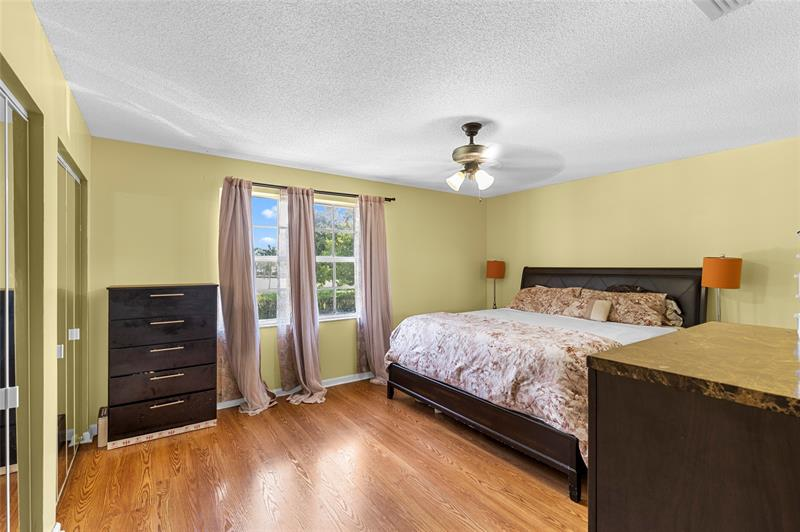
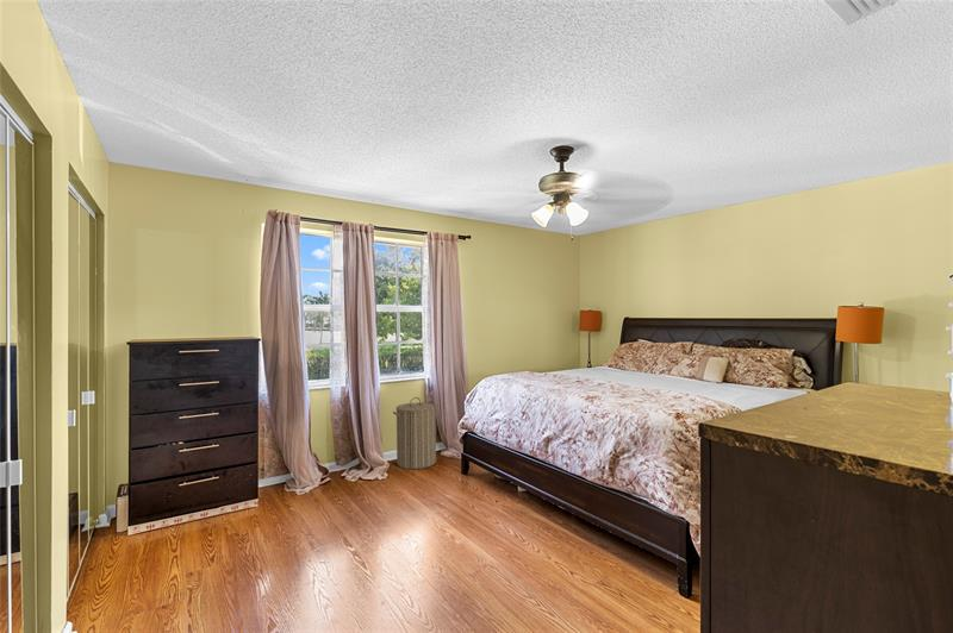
+ laundry hamper [392,396,438,470]
